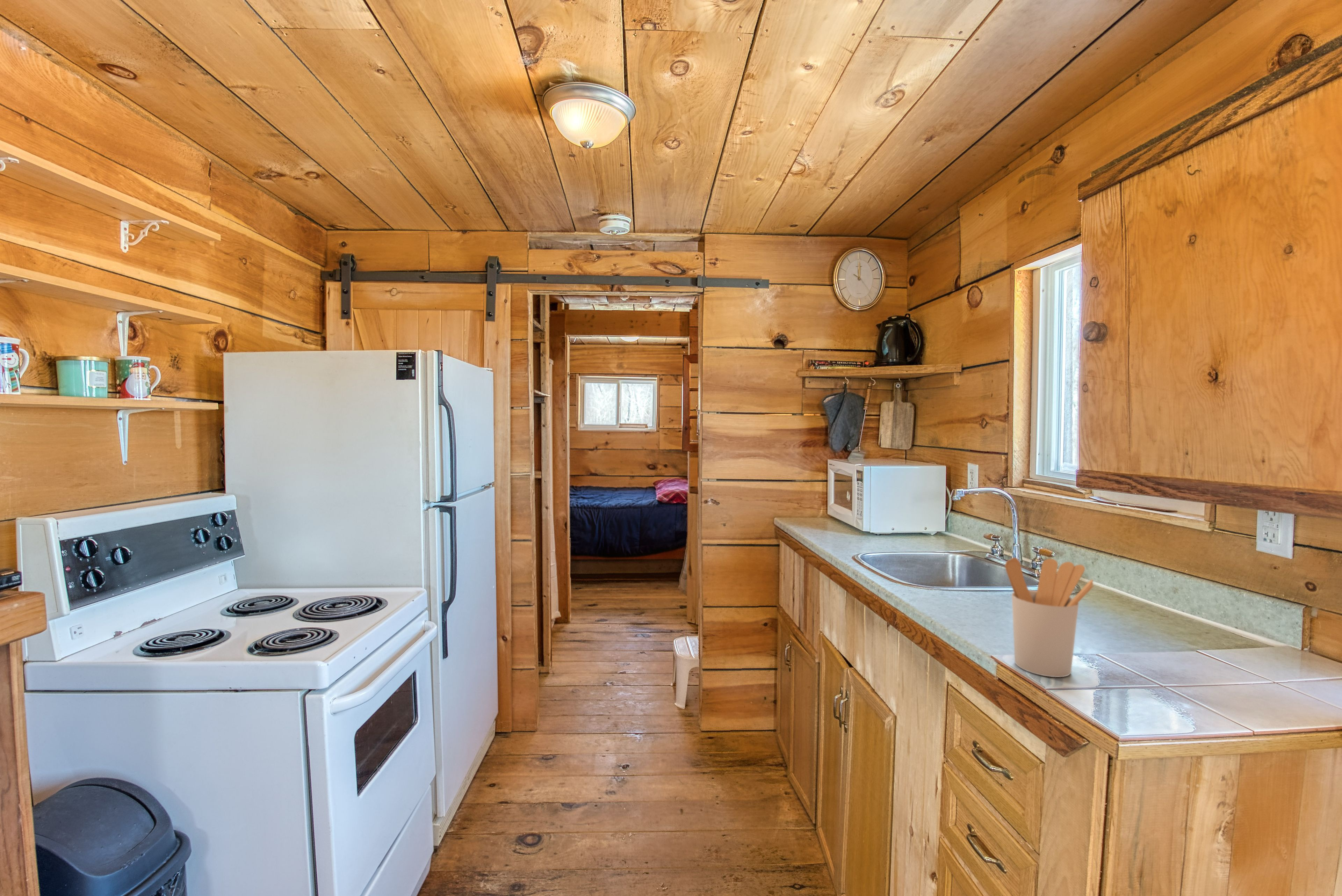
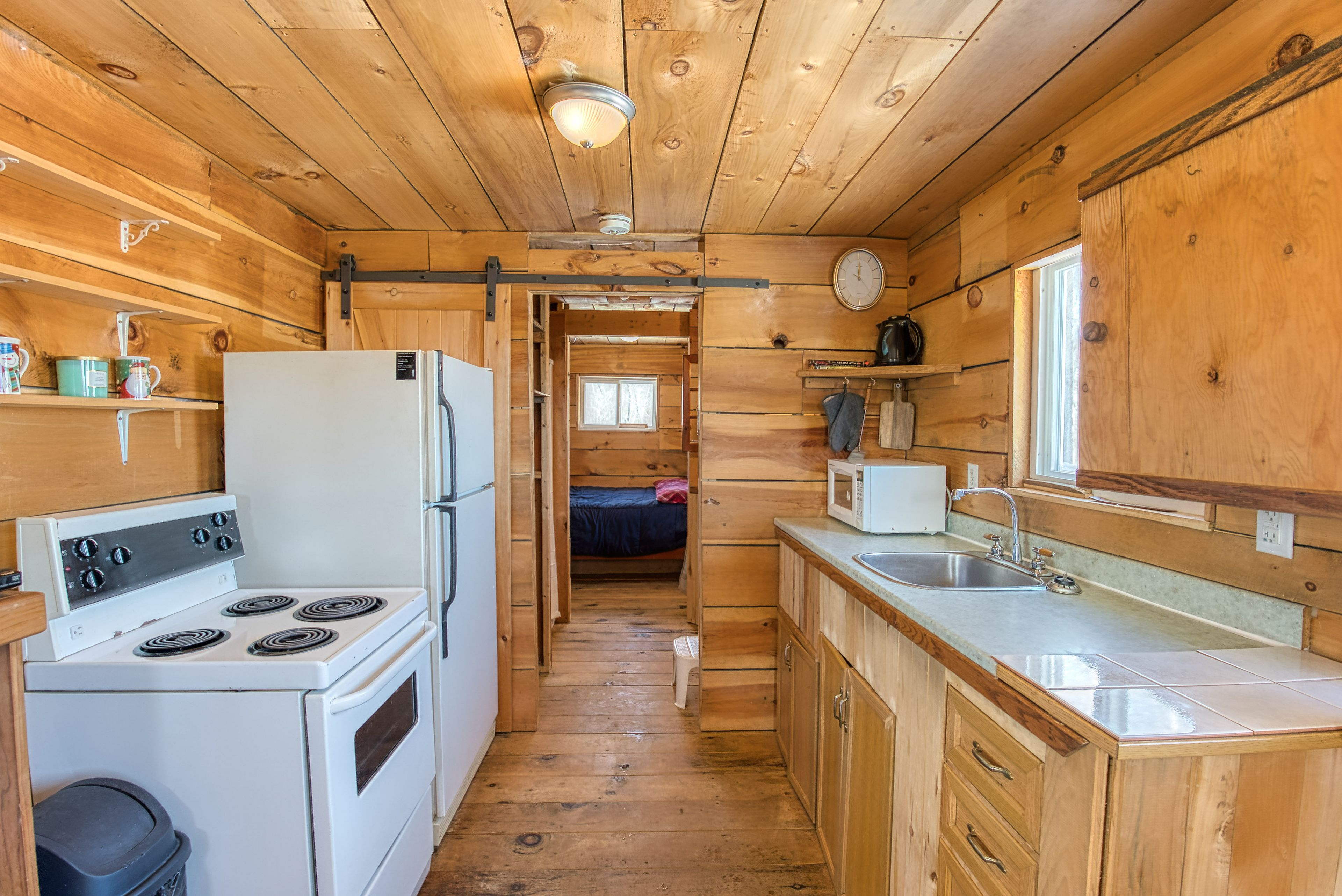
- utensil holder [1005,557,1095,678]
